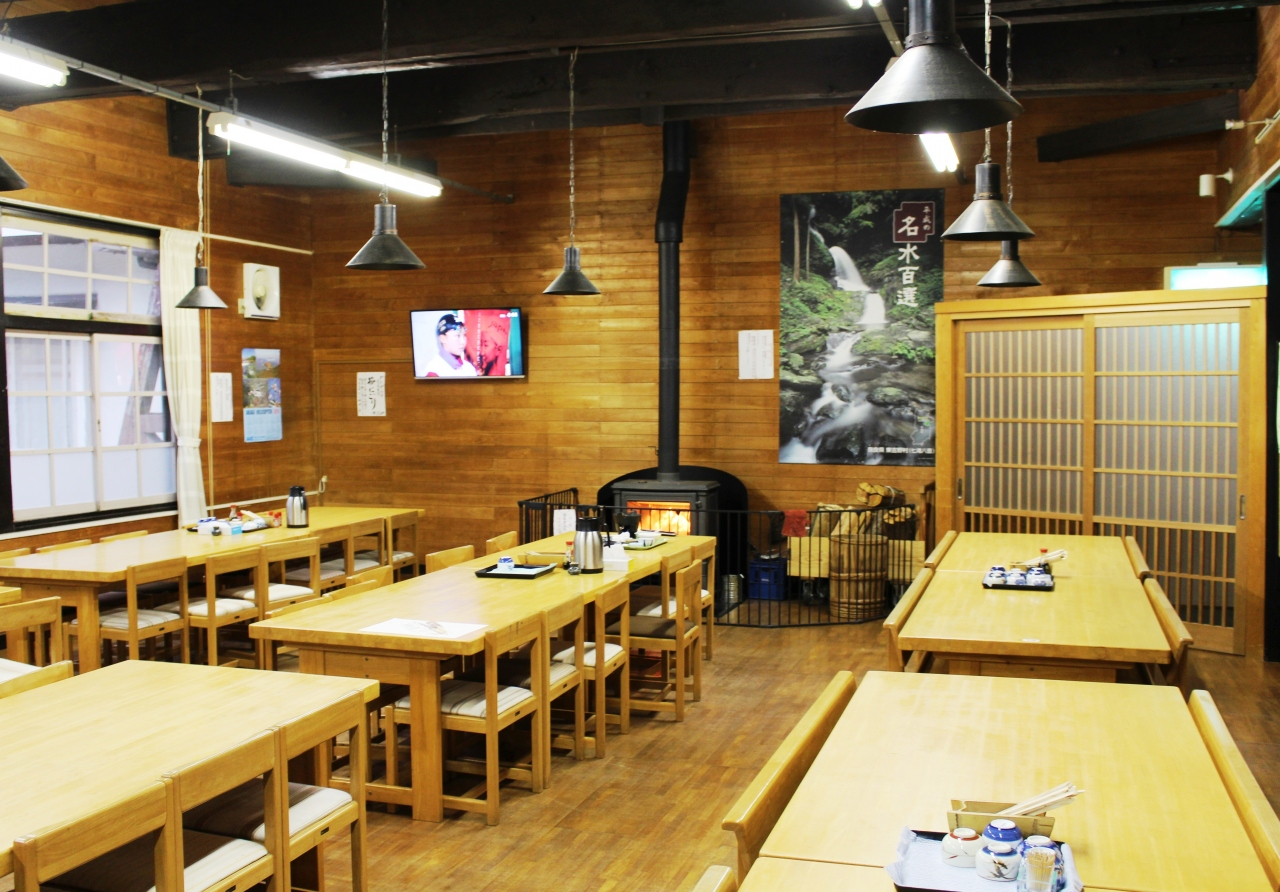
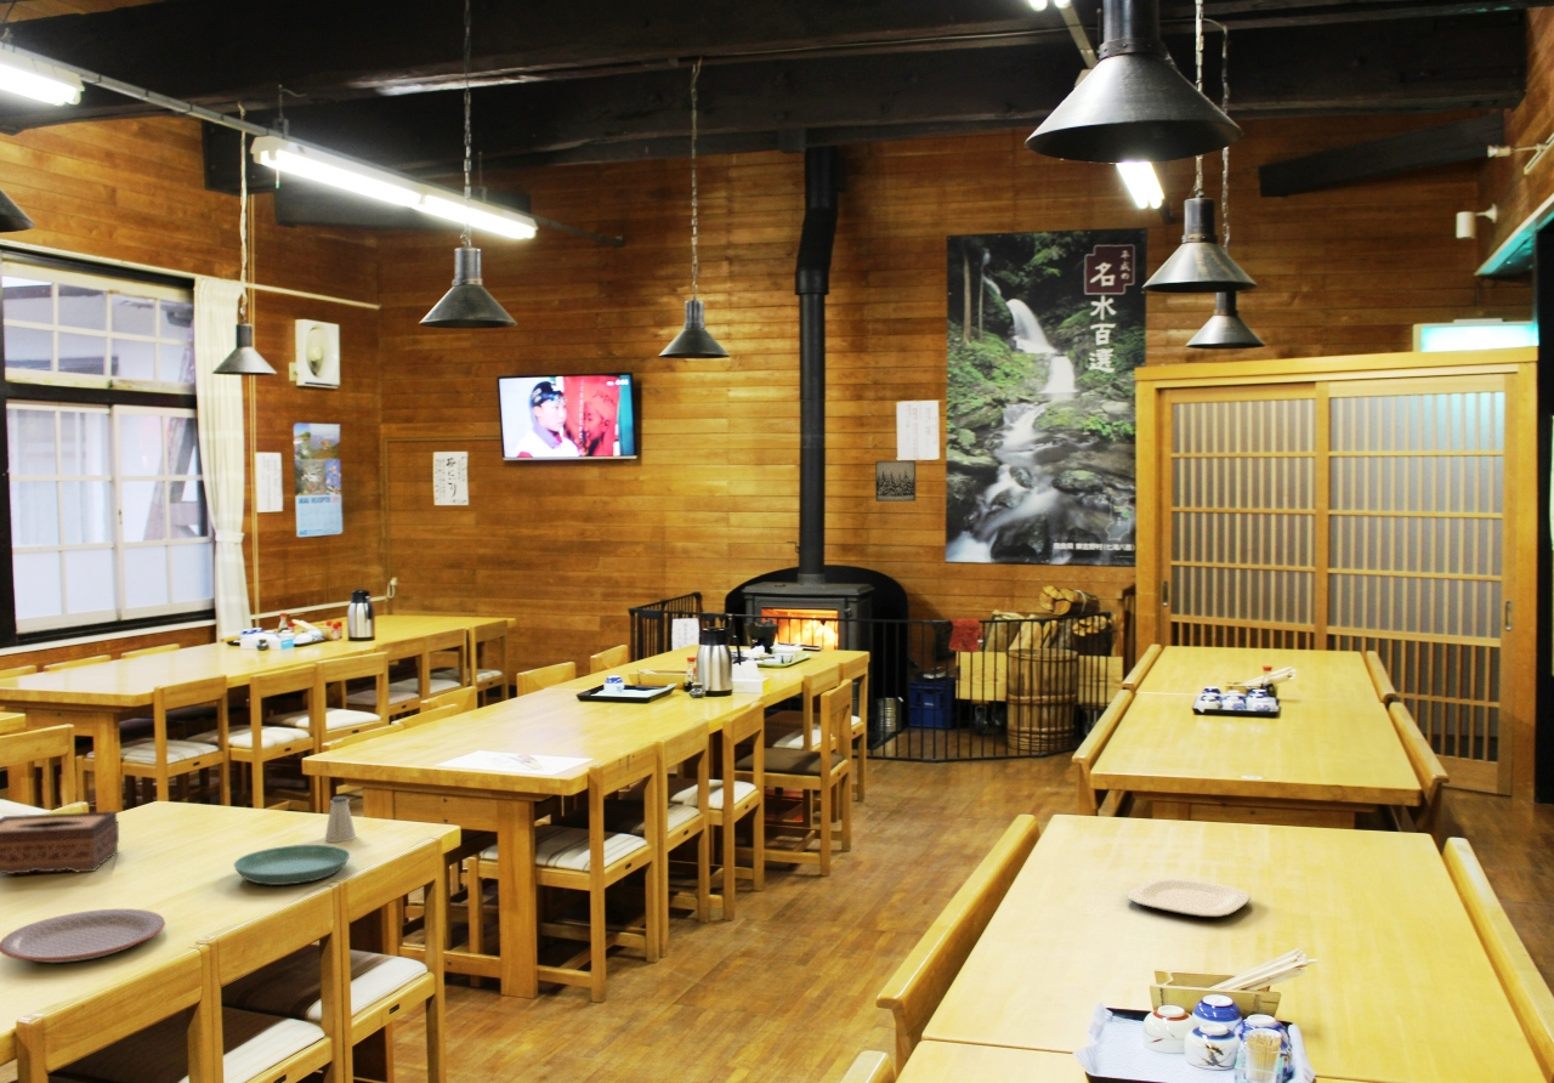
+ wall art [874,459,918,503]
+ tissue box [0,810,120,875]
+ saucer [233,844,351,886]
+ plate [1127,877,1253,918]
+ saltshaker [324,795,357,844]
+ plate [0,908,166,964]
